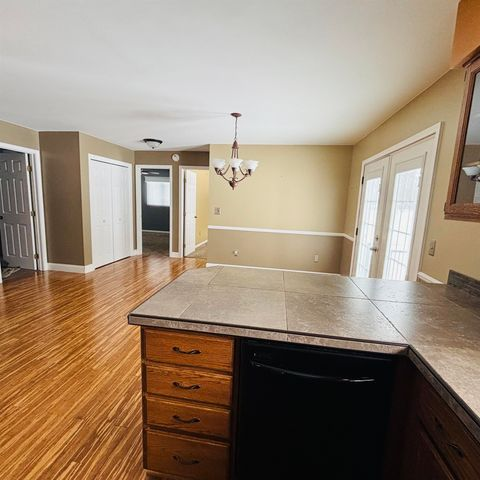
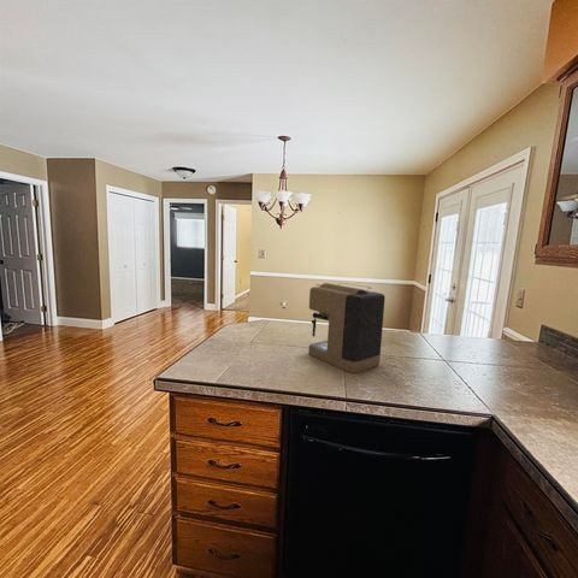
+ coffee maker [307,282,387,373]
